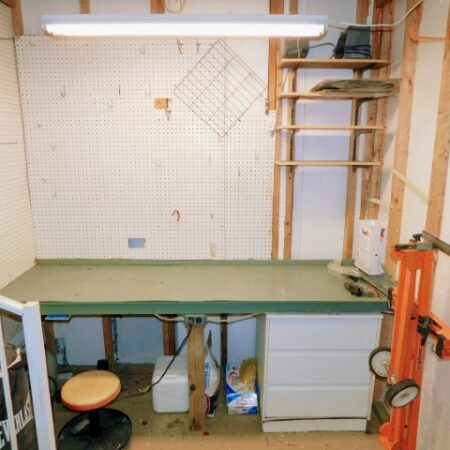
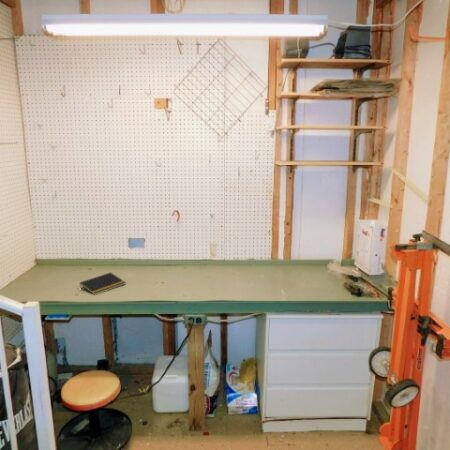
+ notepad [79,271,127,296]
